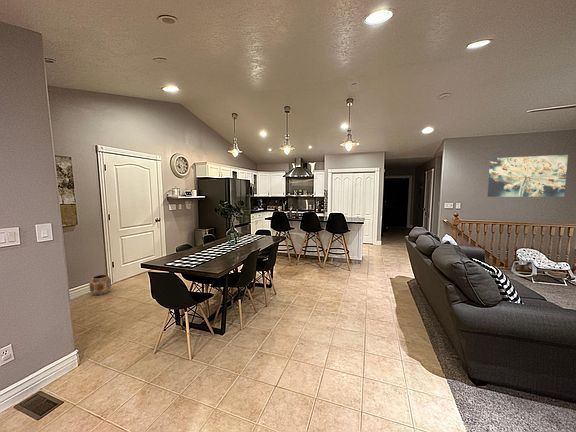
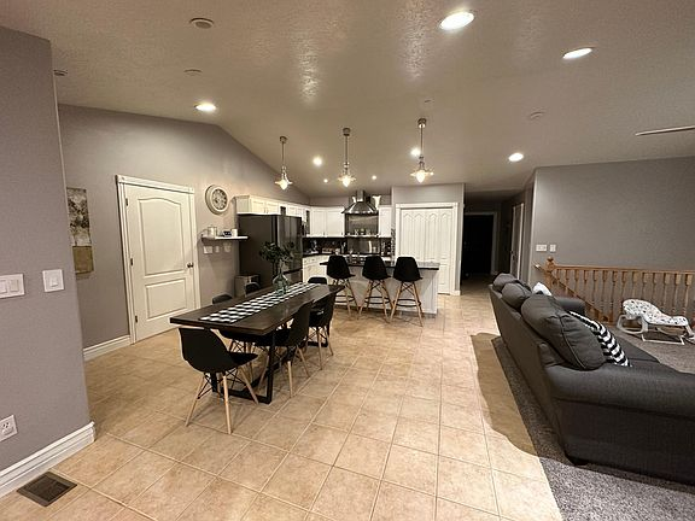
- wall art [487,154,569,198]
- planter [88,274,112,296]
